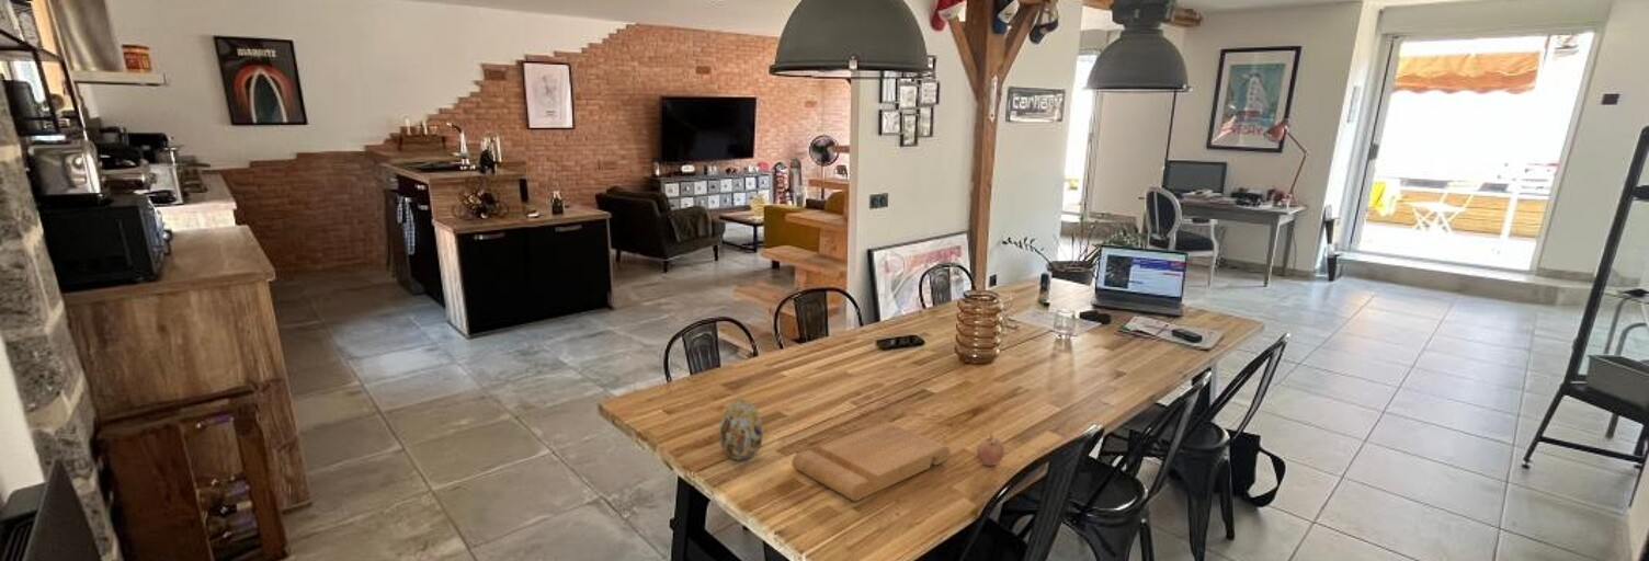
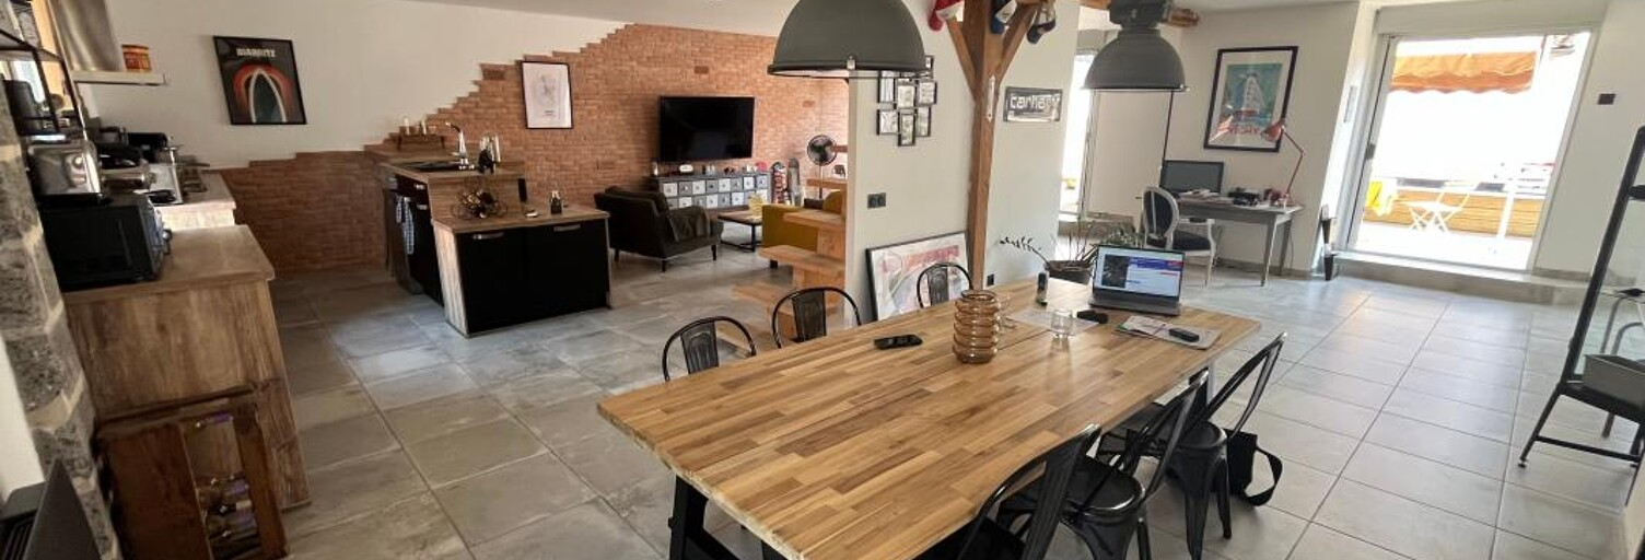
- fruit [976,433,1005,467]
- decorative egg [718,398,764,461]
- cutting board [791,421,951,502]
